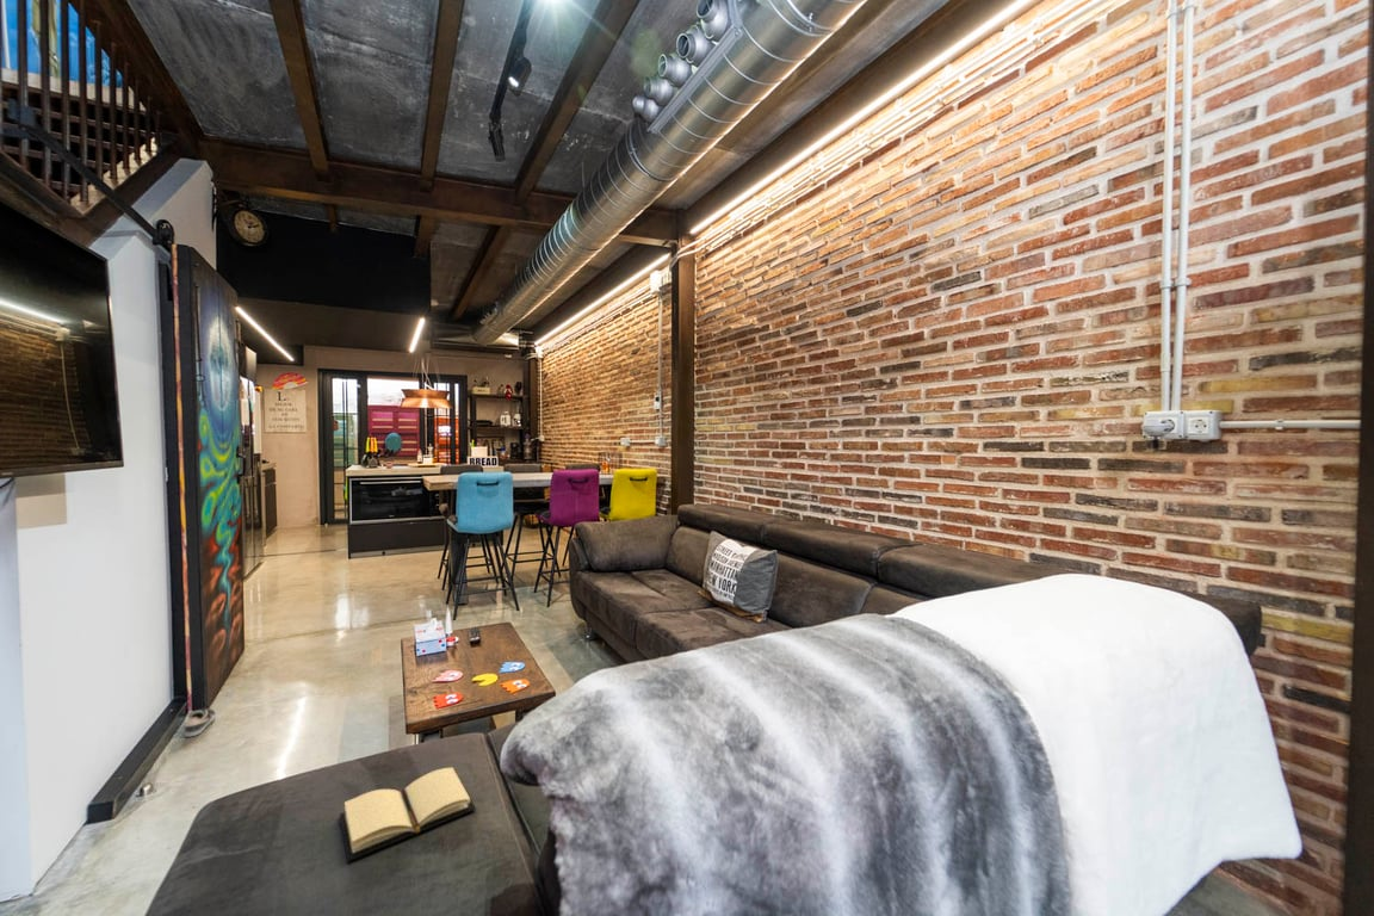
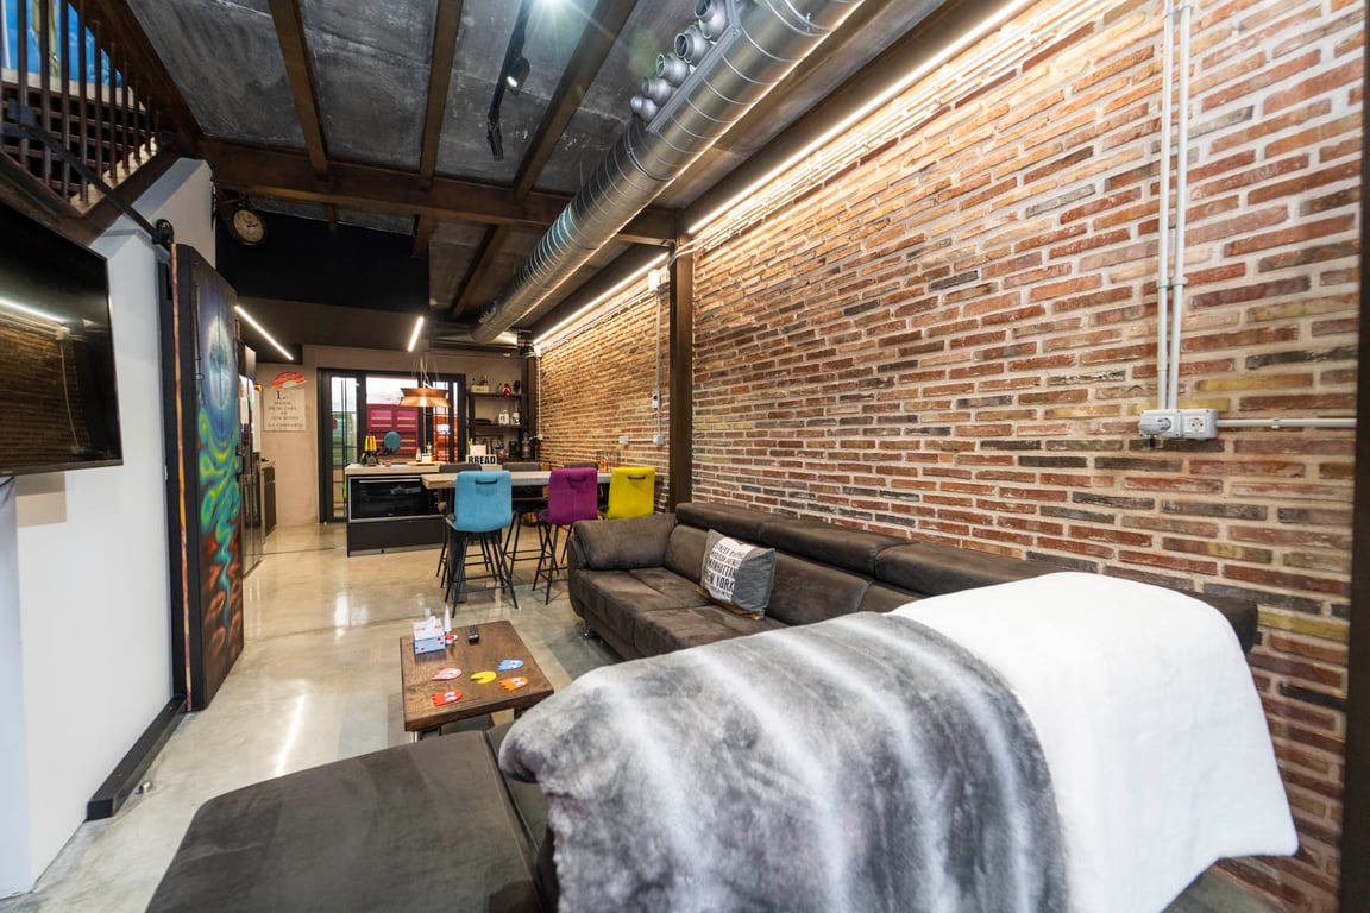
- book [339,767,477,864]
- sneaker [184,707,217,738]
